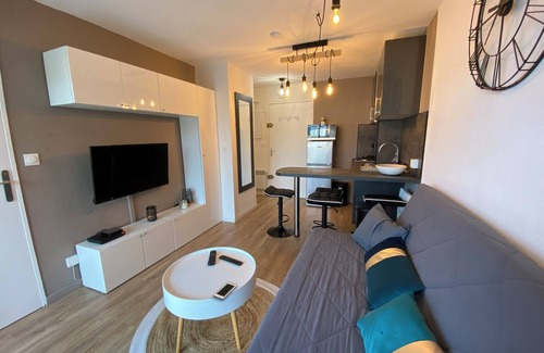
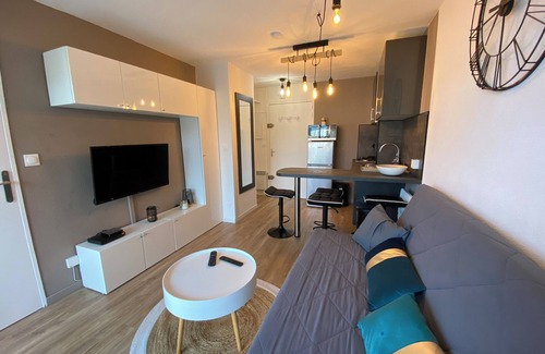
- cell phone [212,281,238,301]
